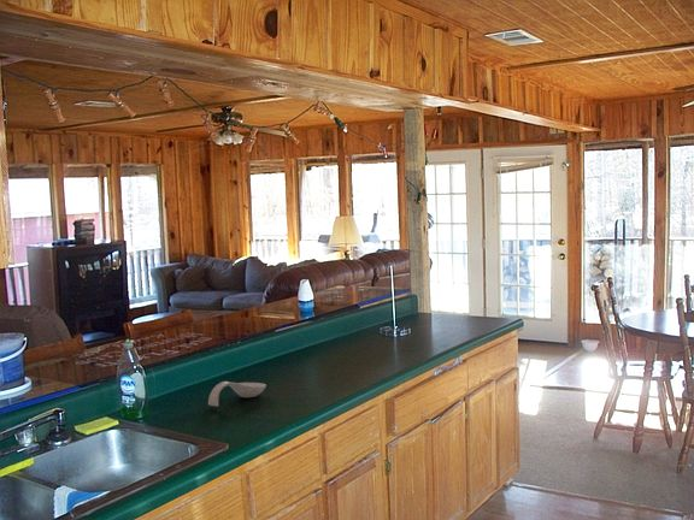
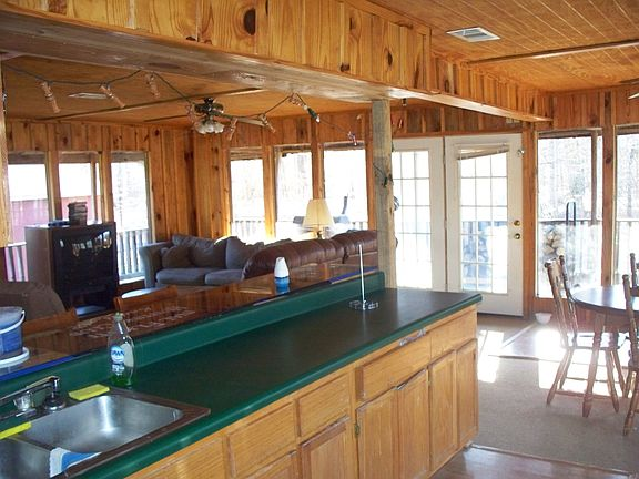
- spoon rest [207,380,267,408]
